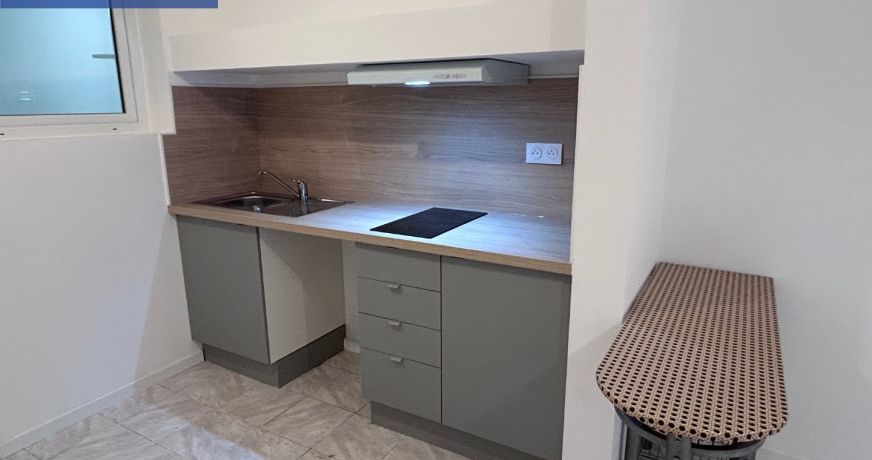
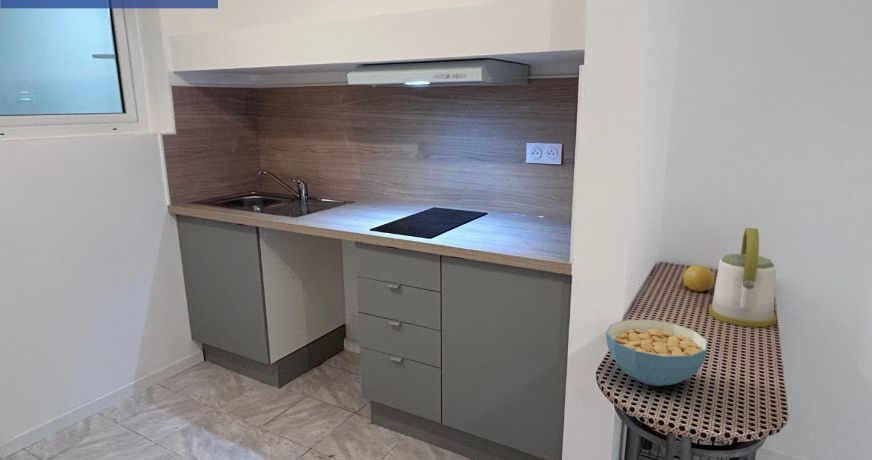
+ cereal bowl [605,319,709,387]
+ fruit [682,264,715,292]
+ kettle [708,227,778,328]
